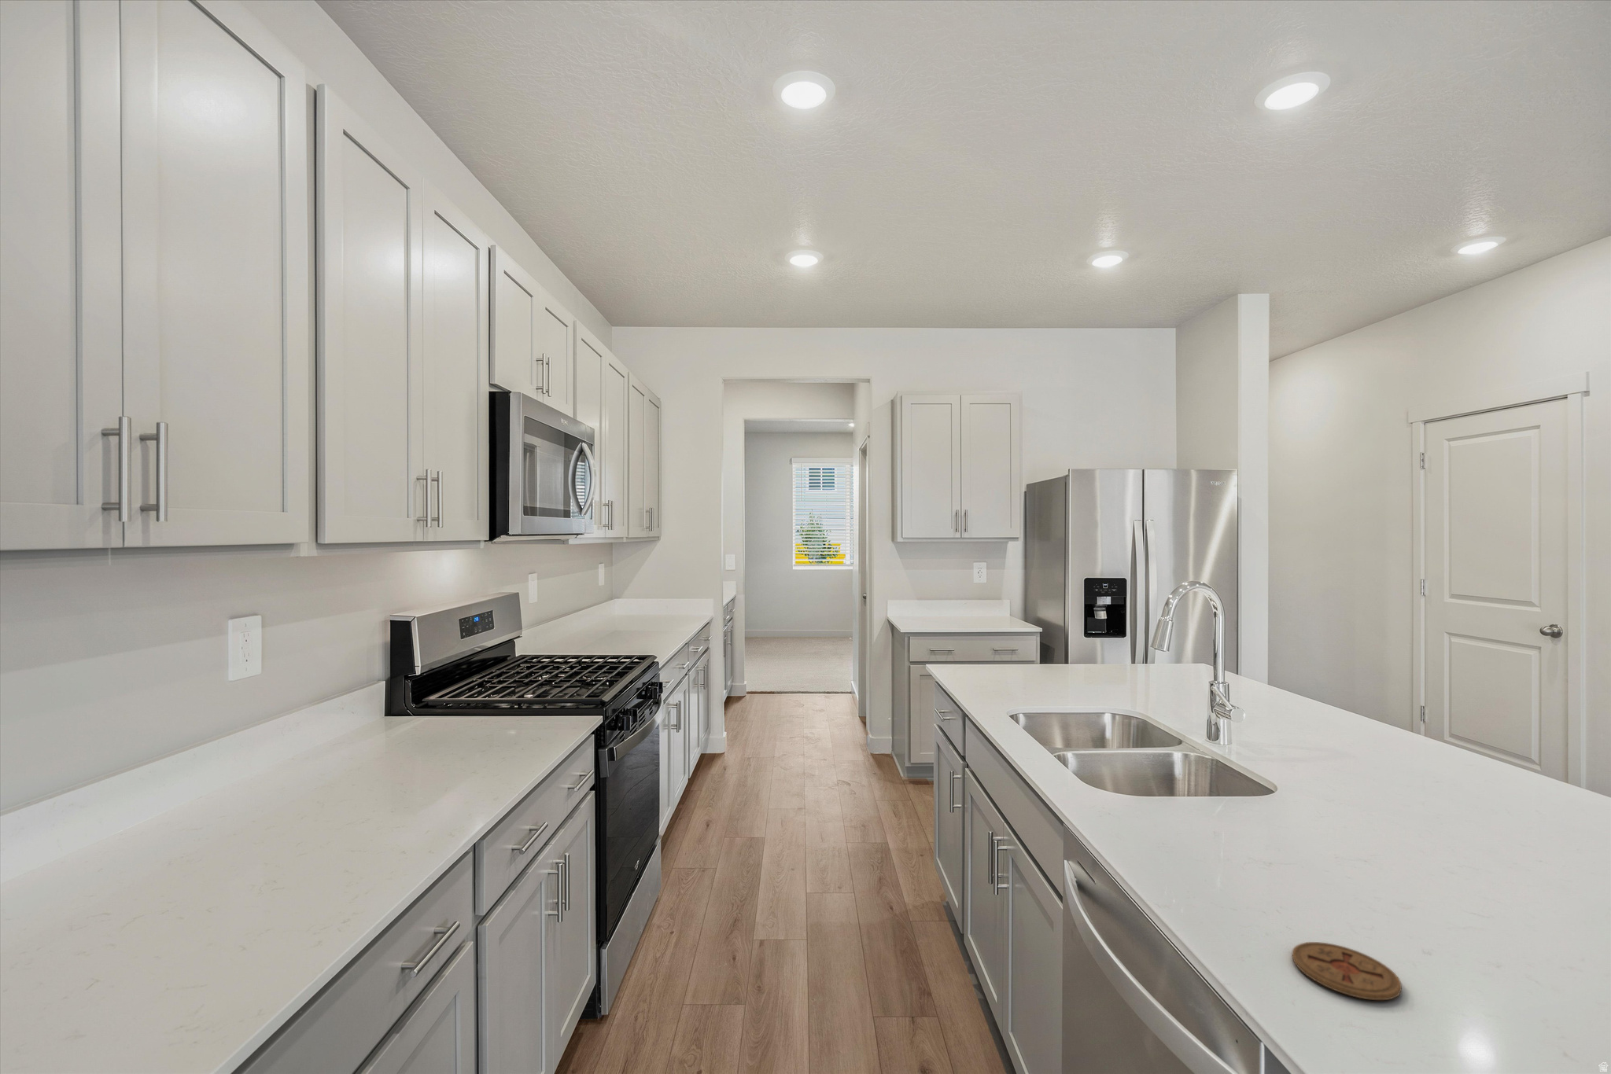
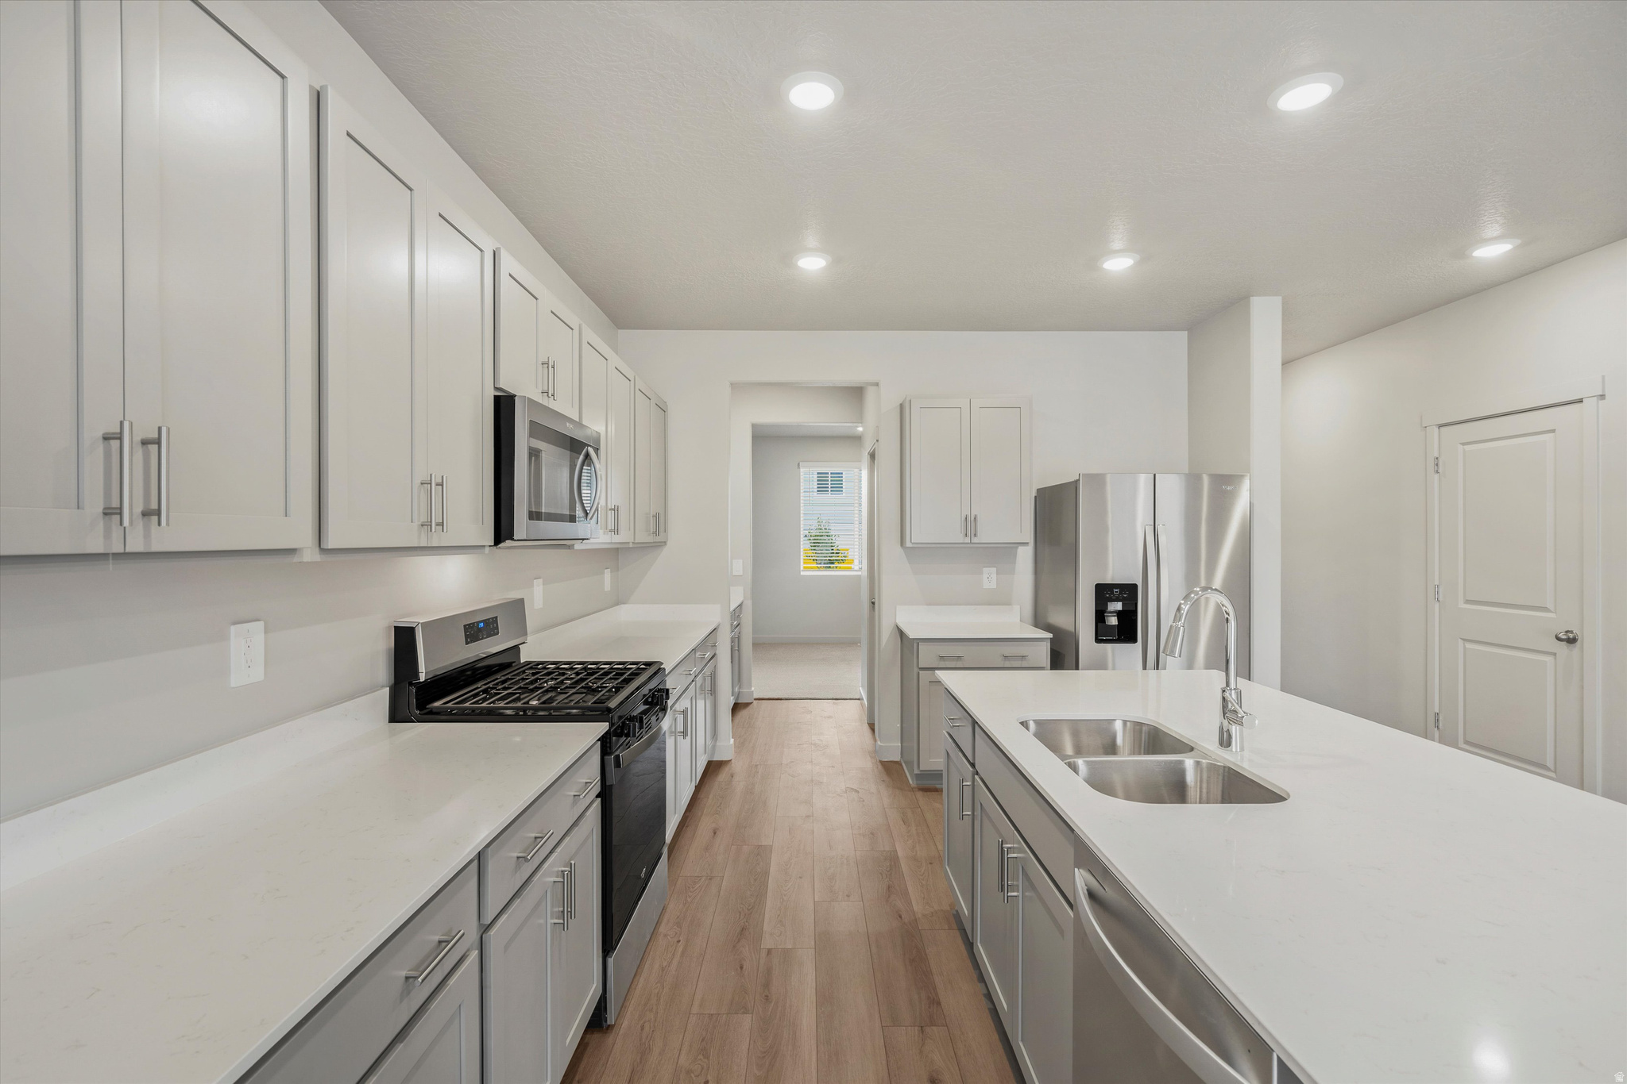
- coaster [1291,941,1402,1001]
